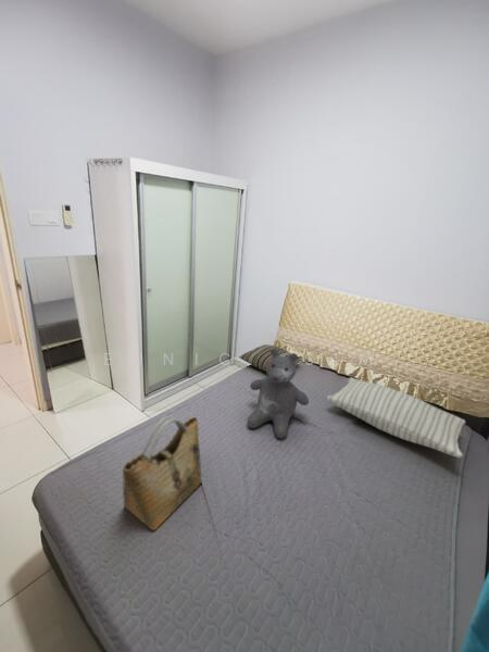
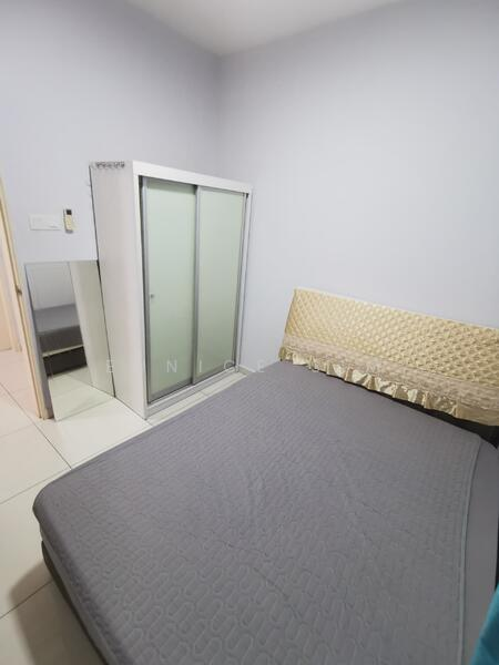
- grocery bag [122,415,203,531]
- pillow [238,343,302,373]
- pillow [326,376,466,459]
- teddy bear [246,348,310,439]
